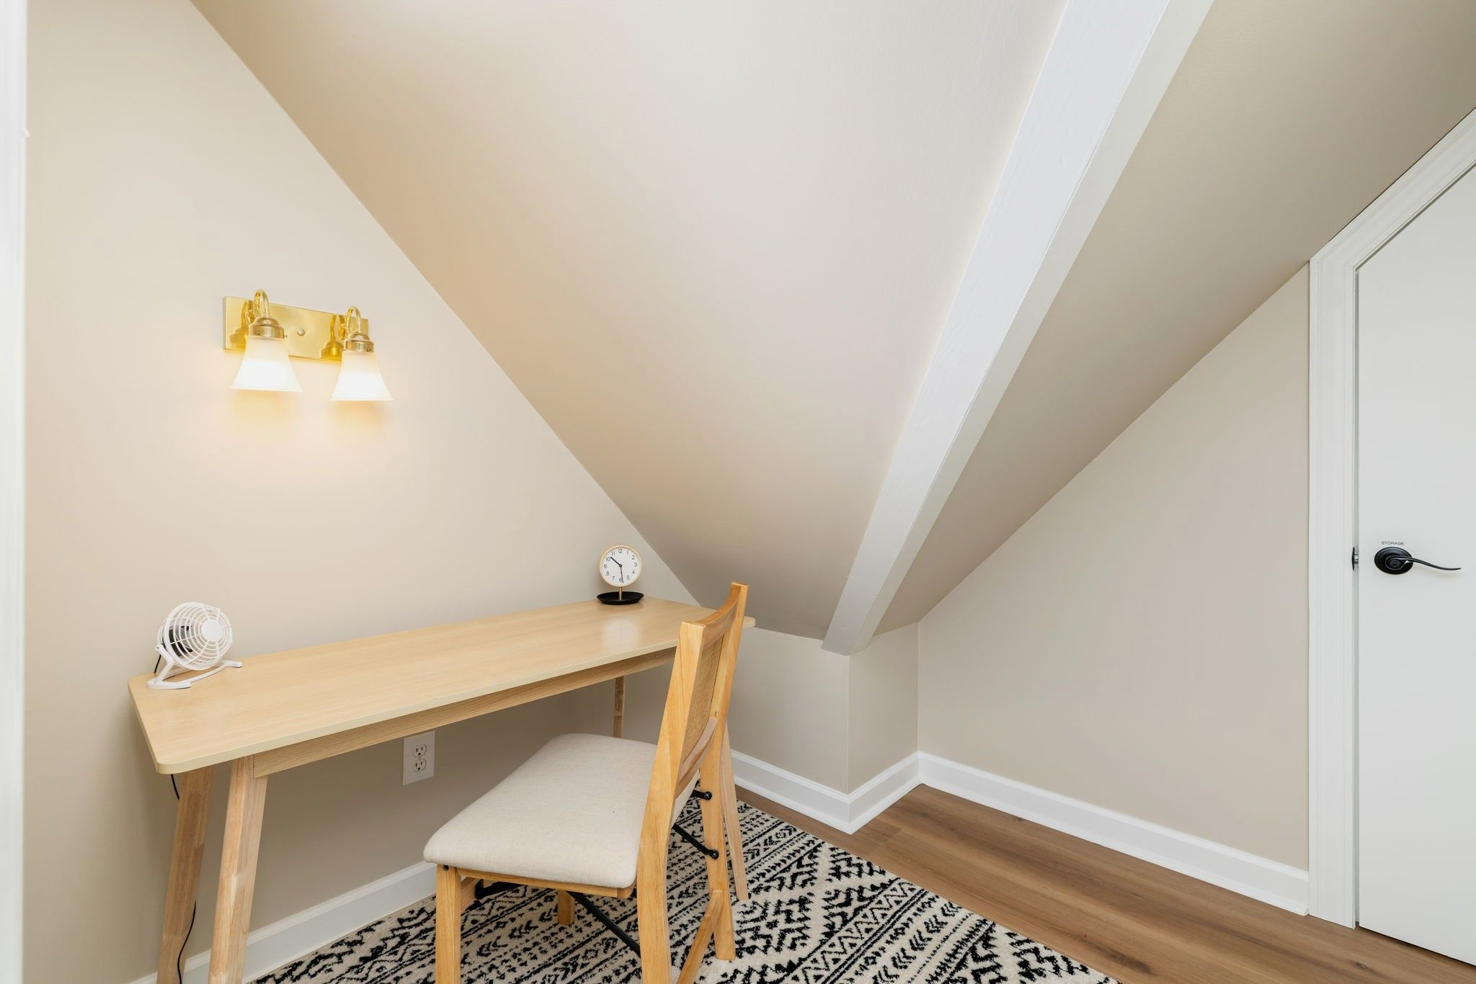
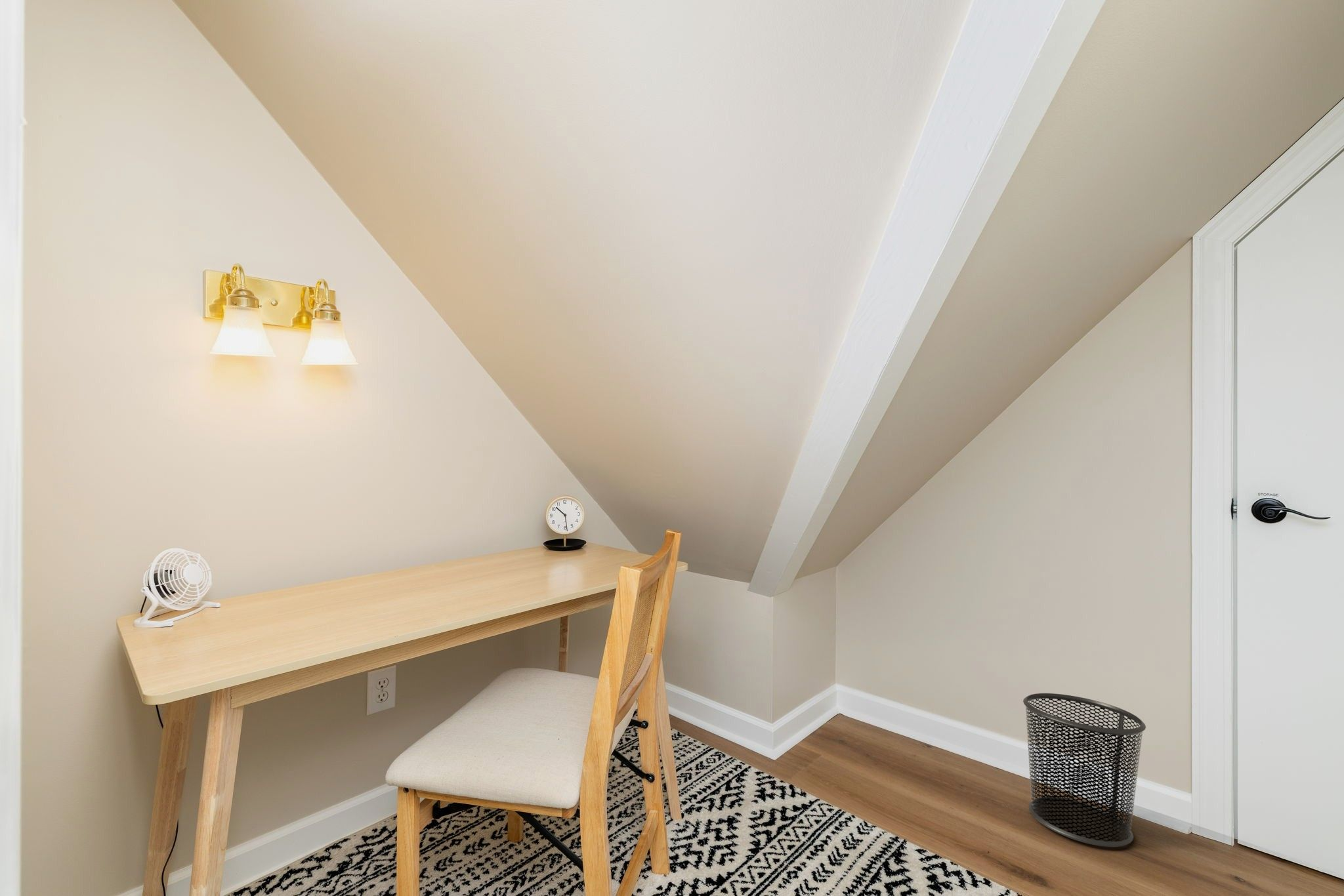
+ waste bin [1022,693,1146,847]
